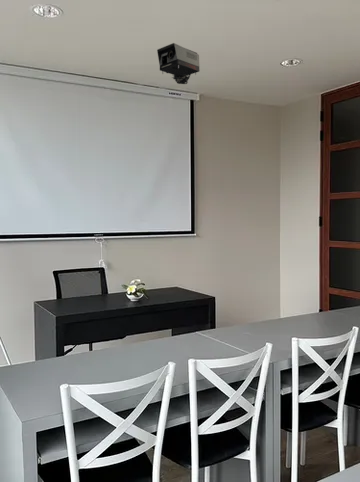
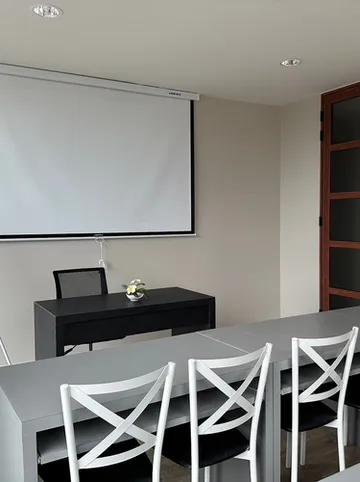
- projector [156,42,201,85]
